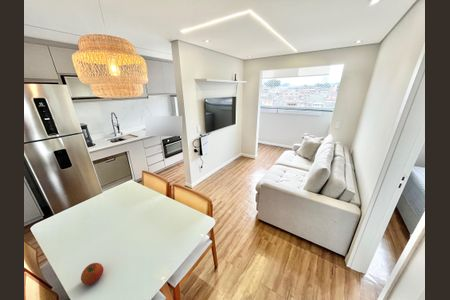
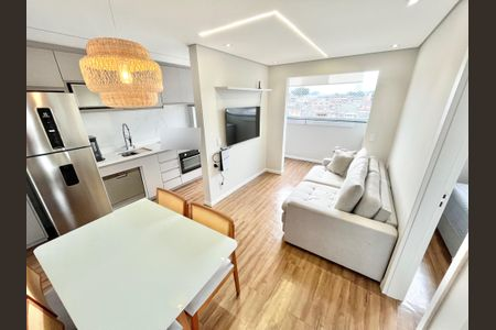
- fruit [80,262,104,286]
